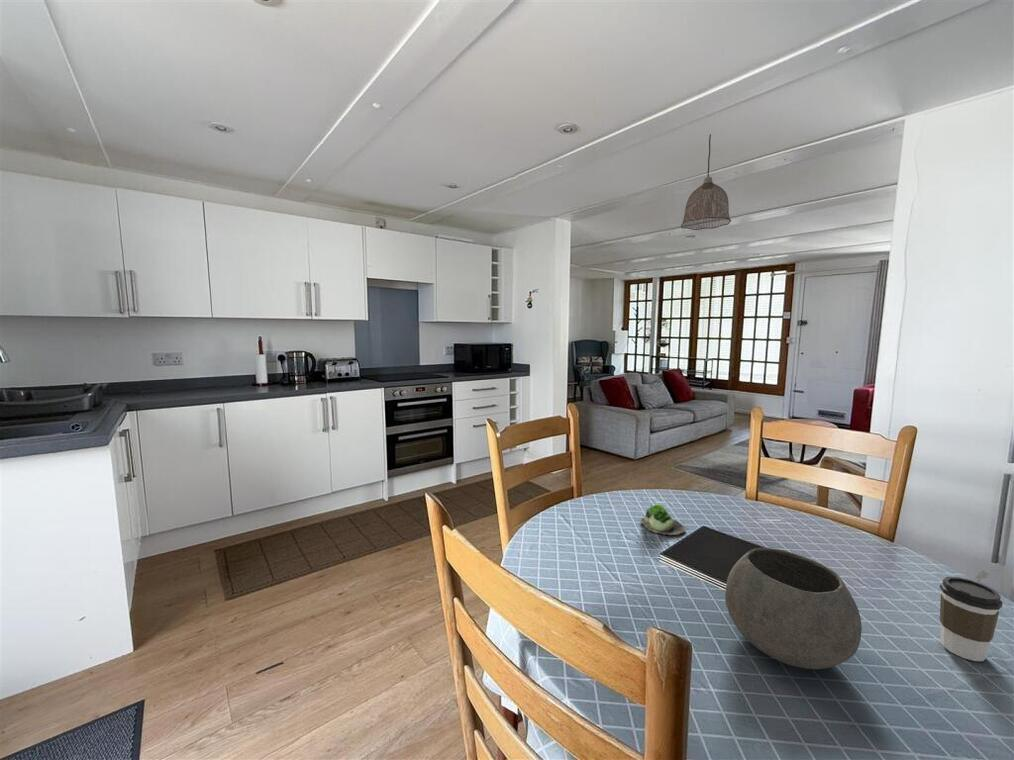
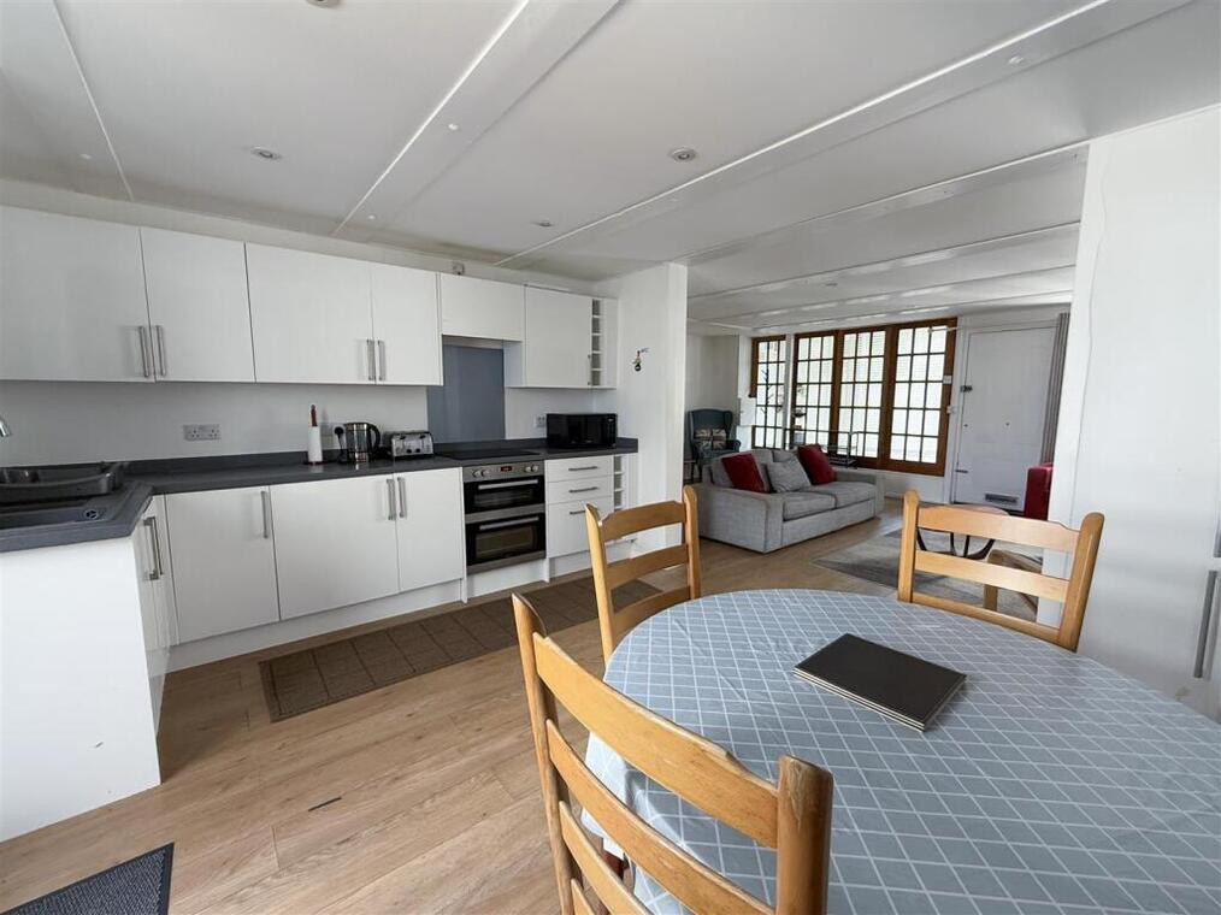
- succulent plant [640,503,687,536]
- pendant lamp [680,133,732,231]
- coffee cup [939,576,1003,662]
- bowl [724,546,863,670]
